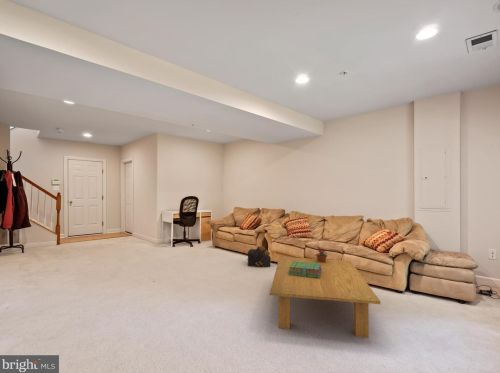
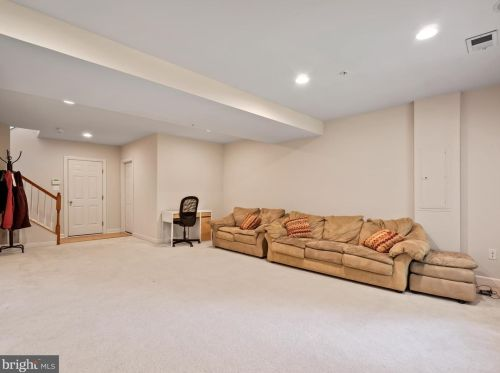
- potted plant [312,245,330,263]
- coffee table [269,256,381,339]
- stack of books [288,261,321,278]
- backpack [246,244,272,268]
